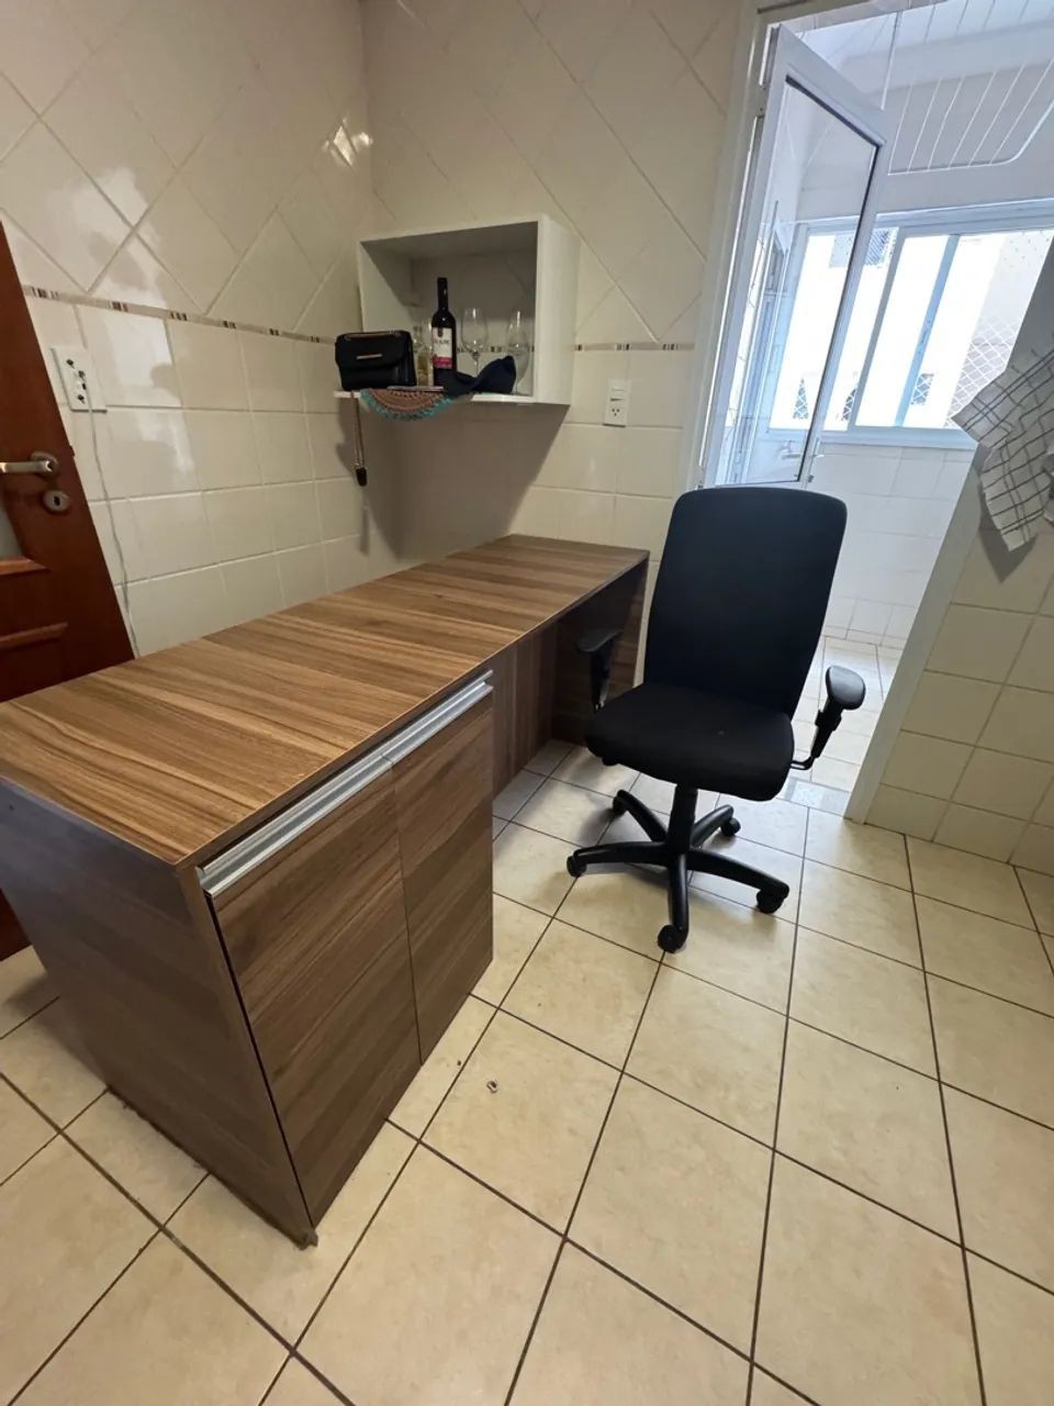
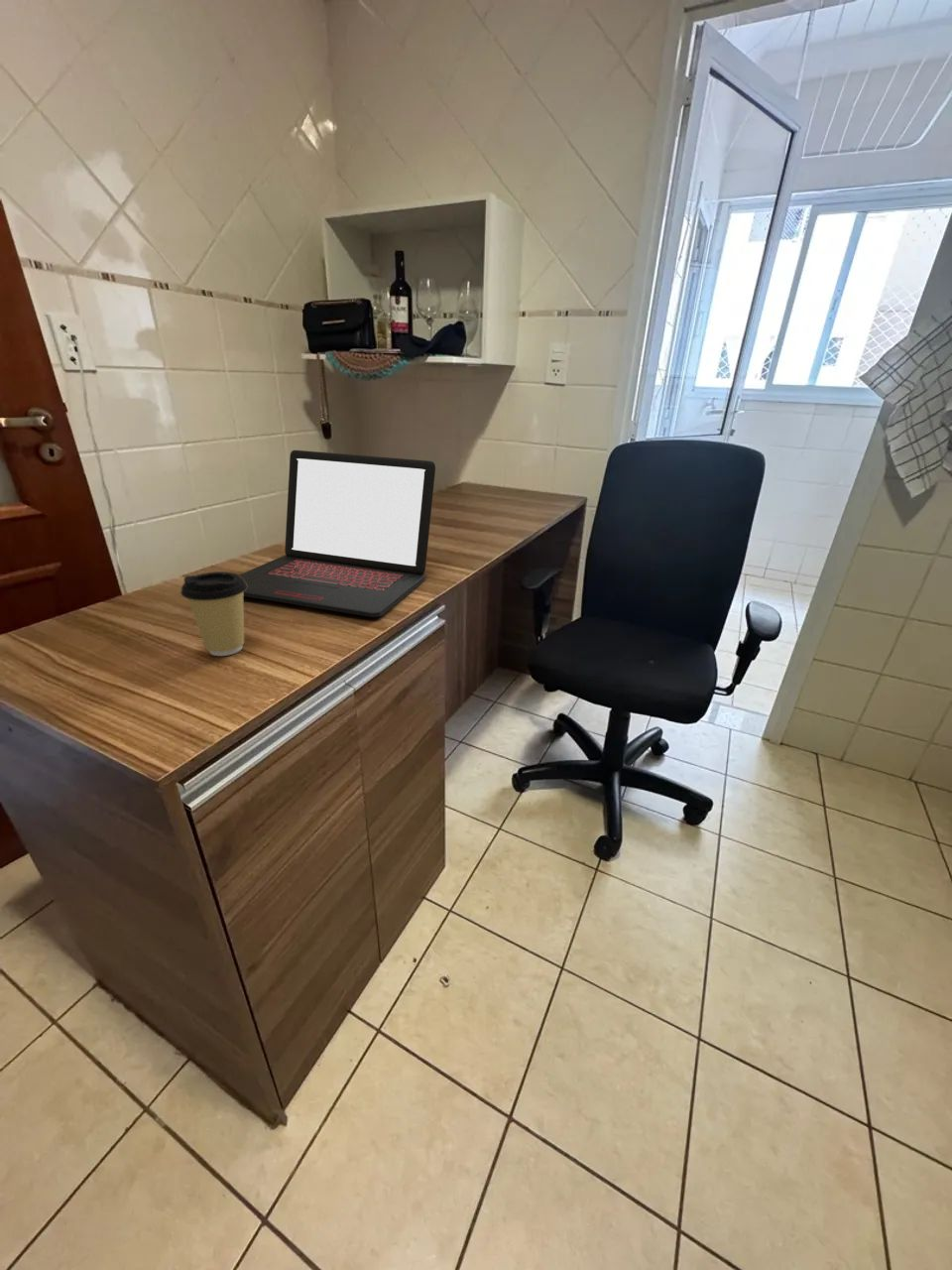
+ laptop [239,449,436,618]
+ coffee cup [179,571,248,657]
